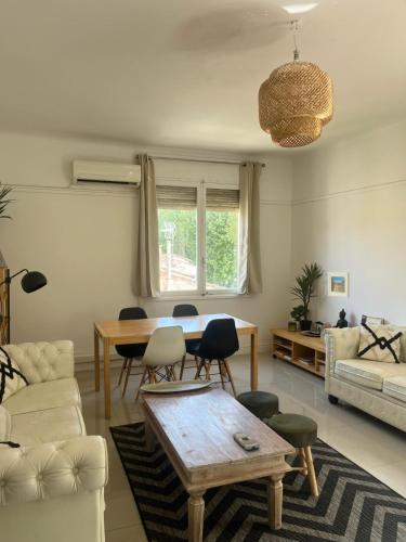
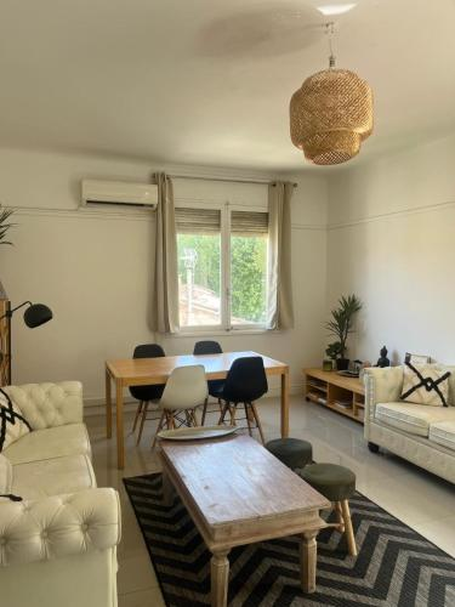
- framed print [327,271,351,299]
- remote control [232,431,261,451]
